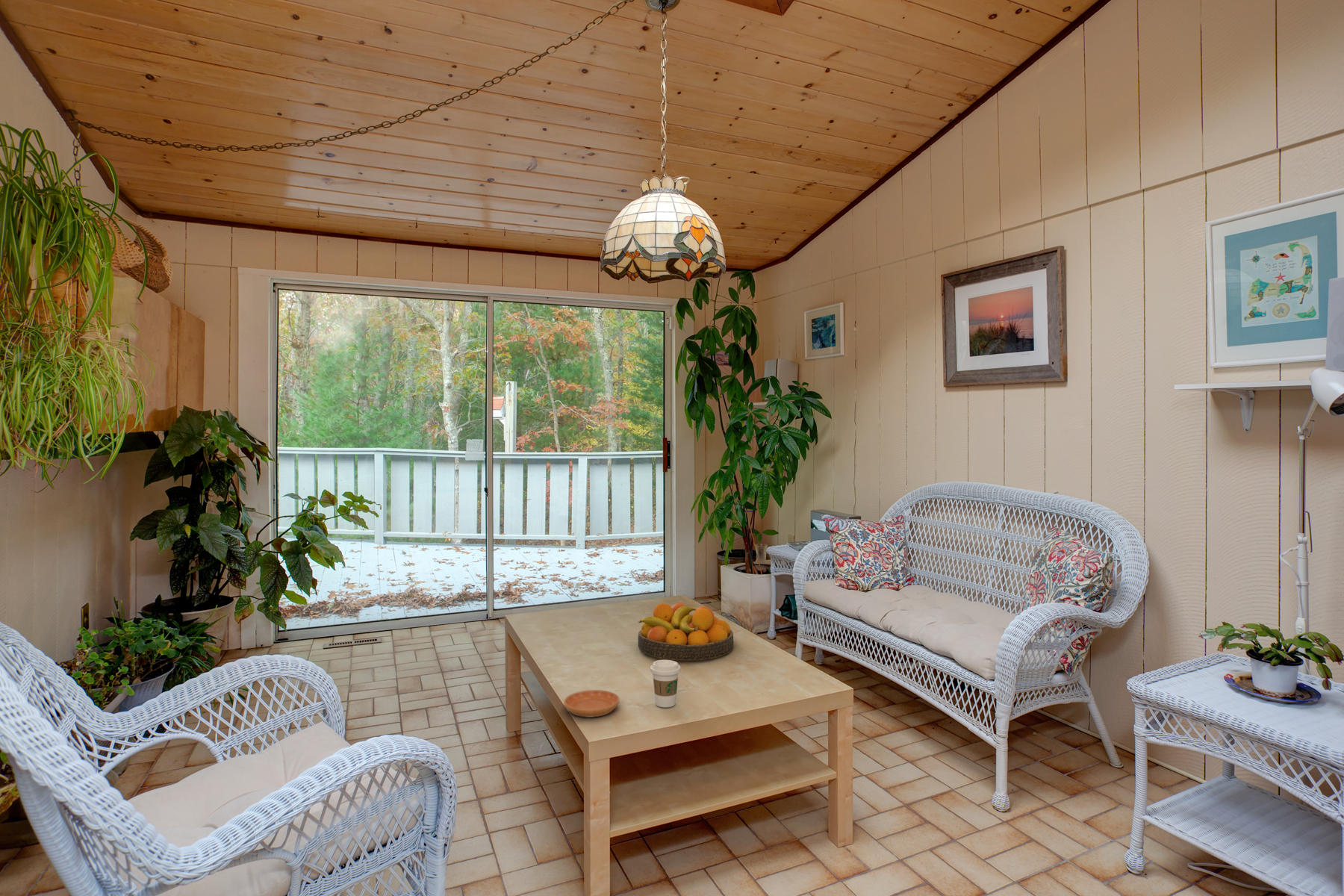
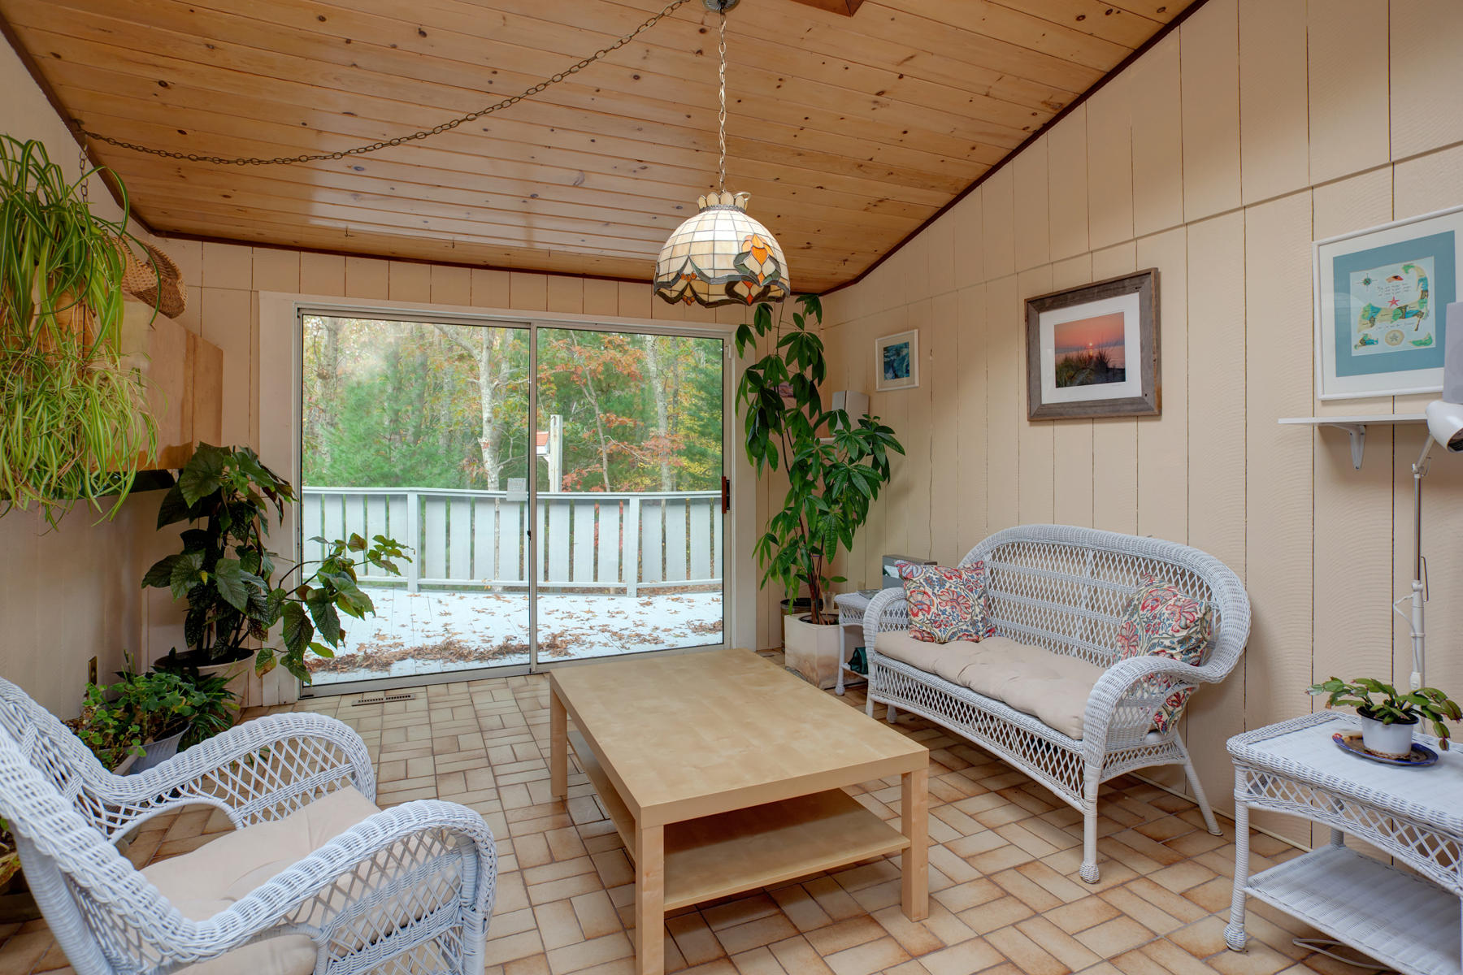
- fruit bowl [637,603,735,662]
- saucer [563,689,620,718]
- coffee cup [650,659,681,708]
